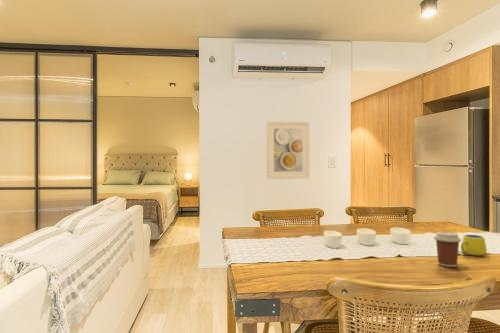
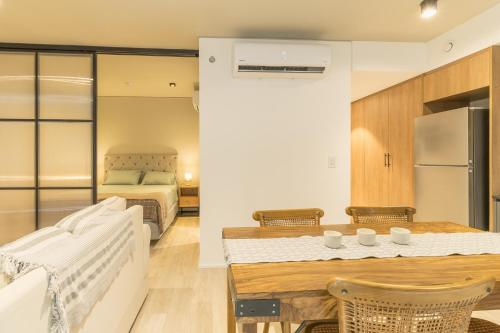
- mug [458,234,488,256]
- coffee cup [433,231,462,268]
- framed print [266,121,310,180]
